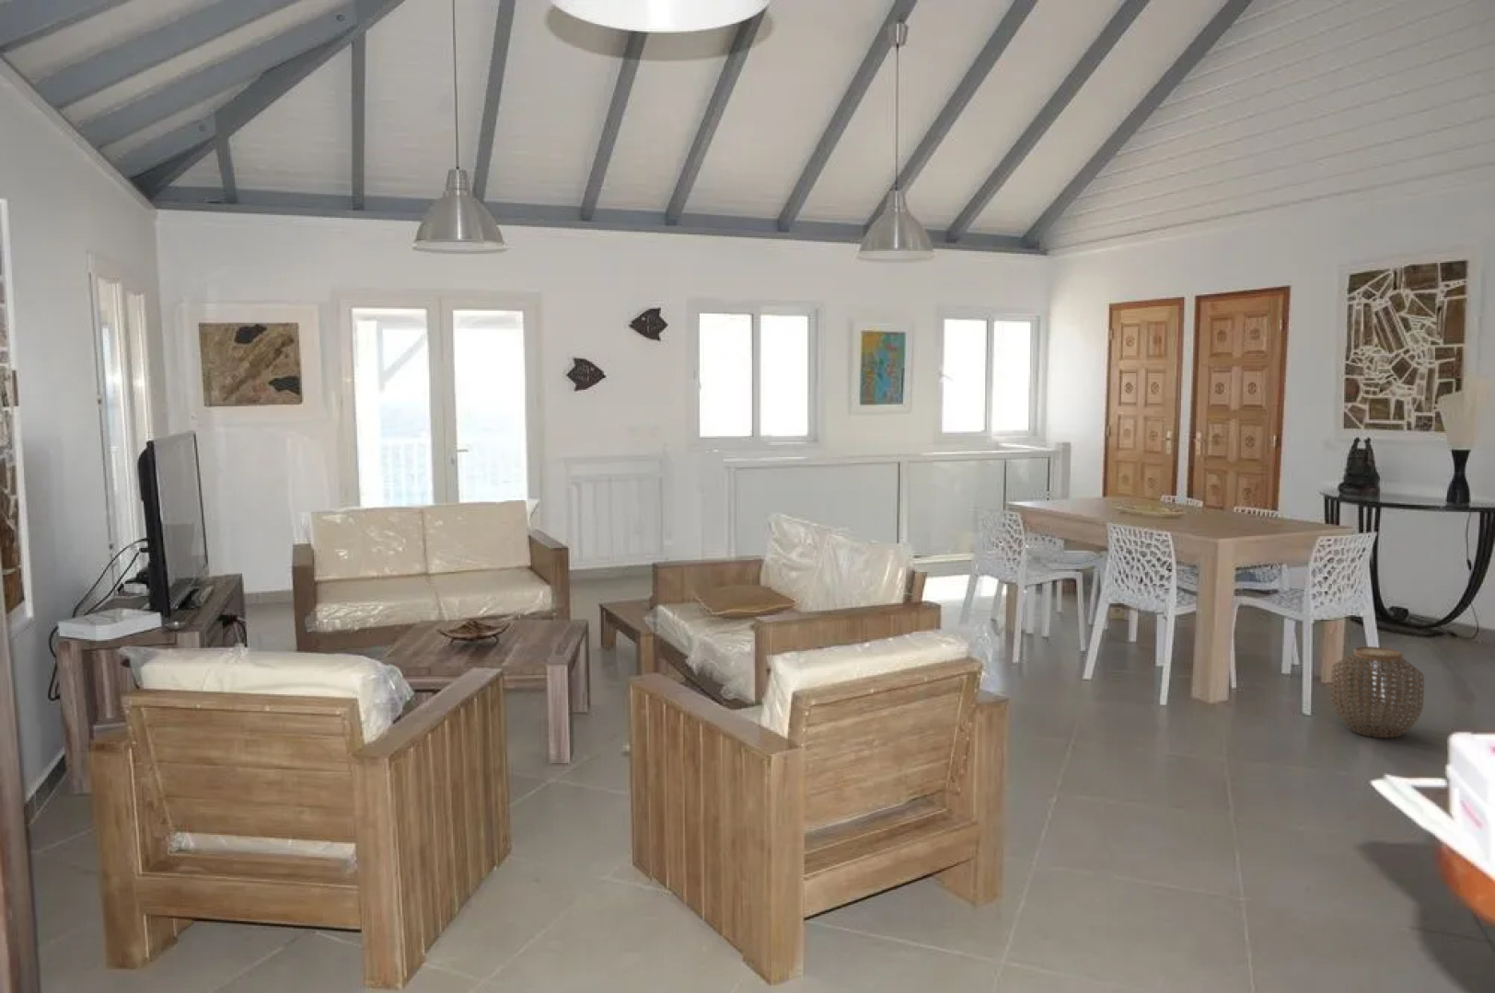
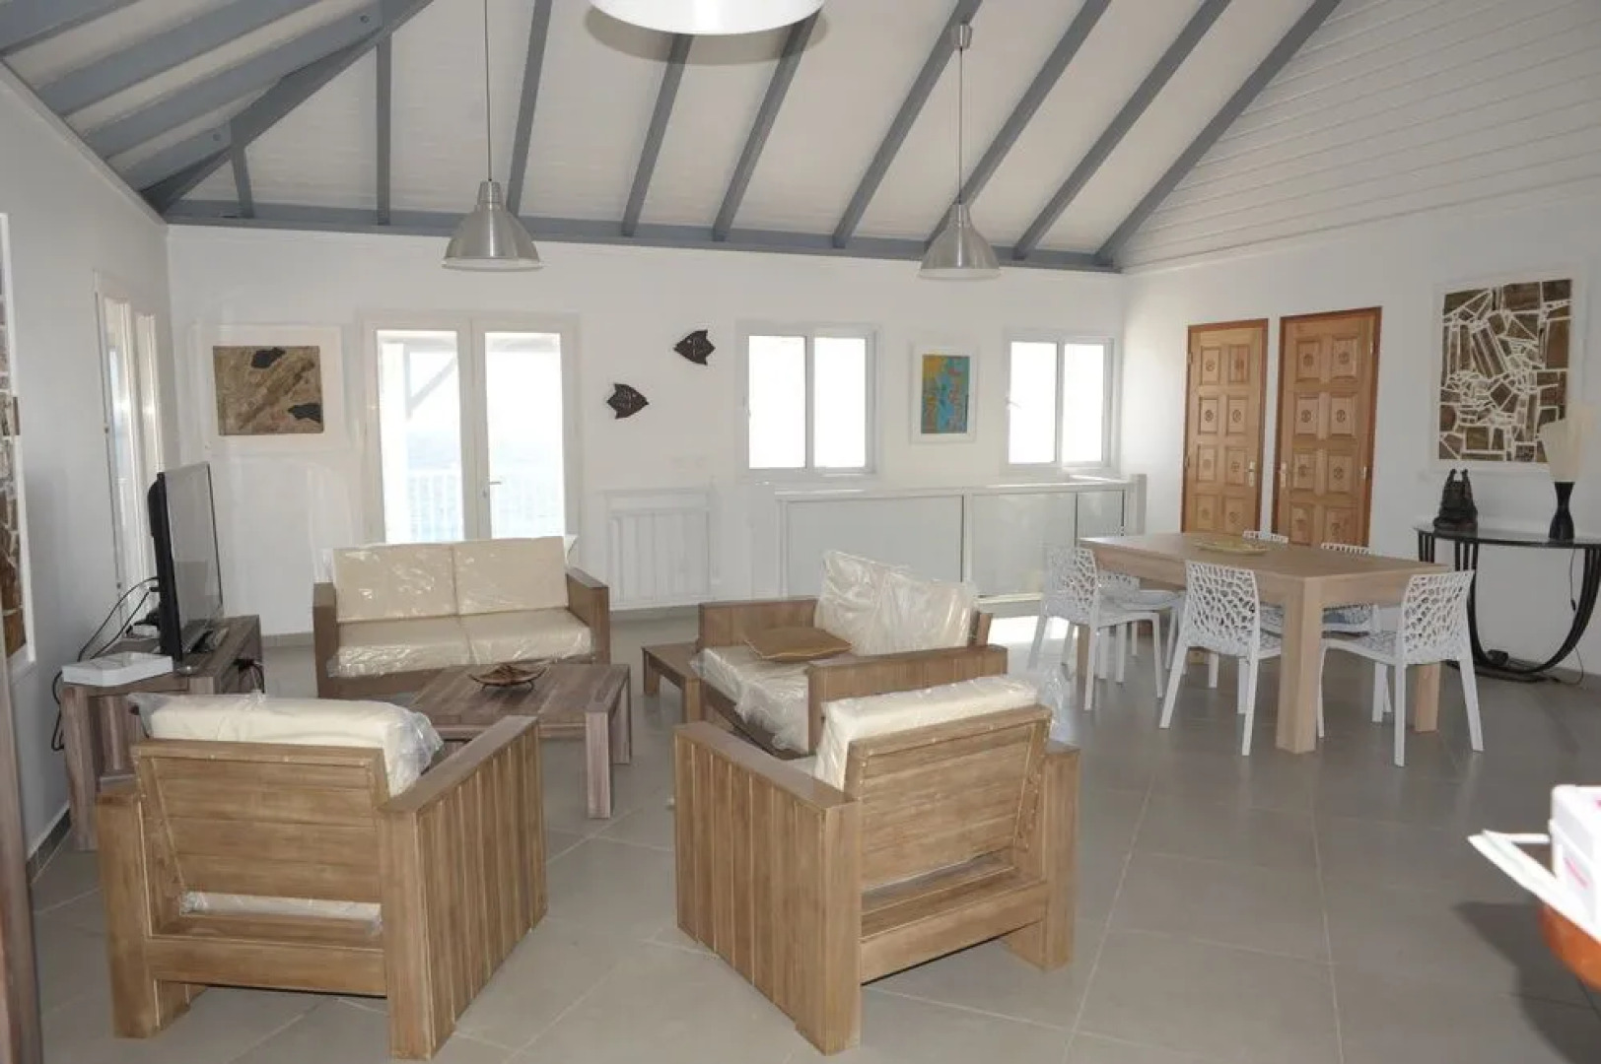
- woven basket [1330,645,1425,739]
